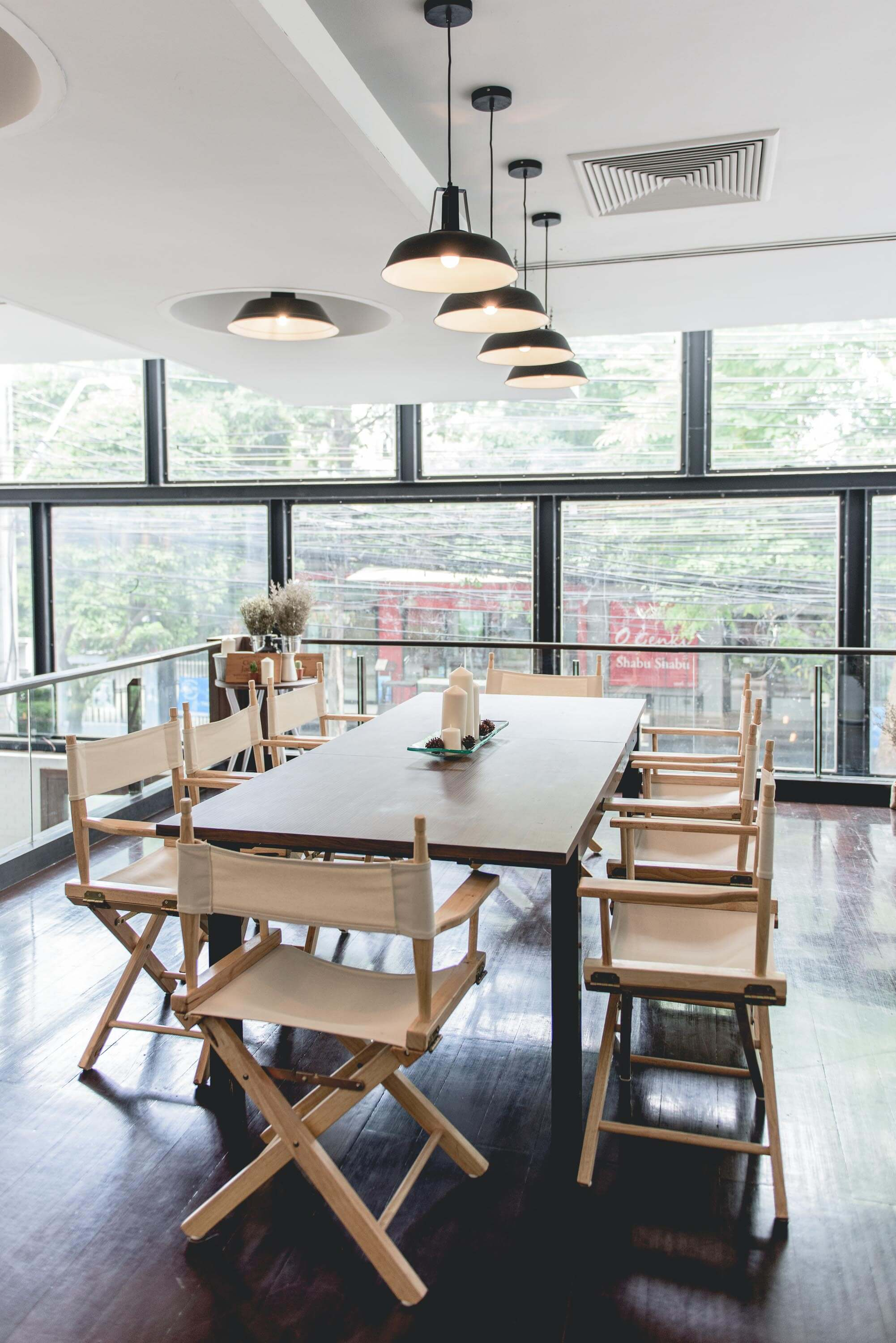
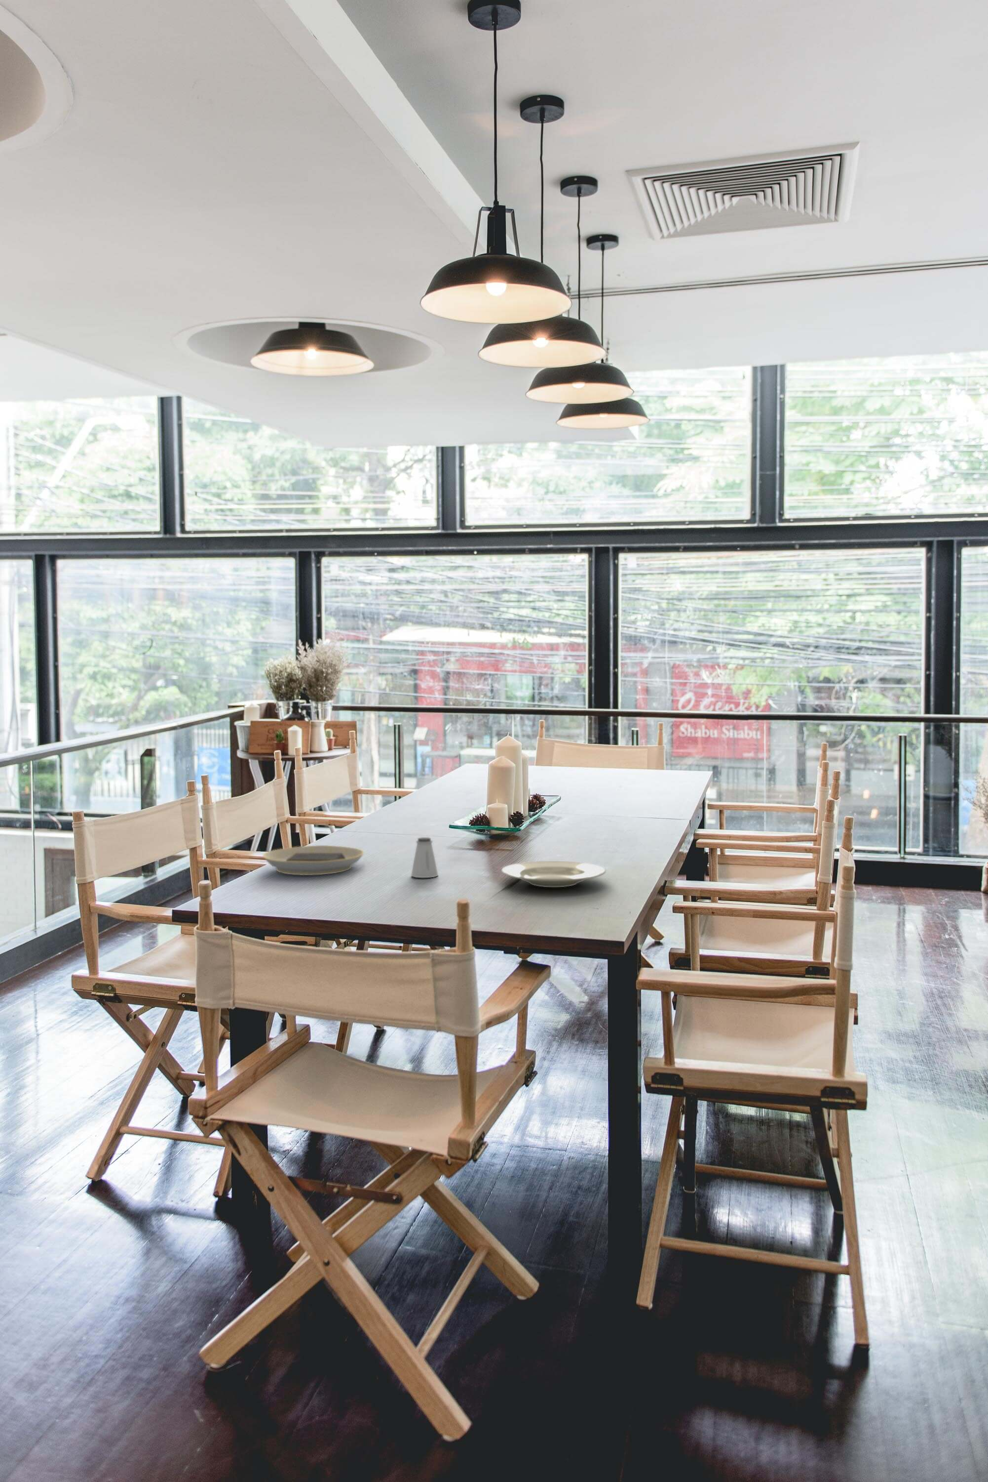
+ plate [262,845,365,876]
+ saltshaker [410,836,439,878]
+ plate [501,861,606,887]
